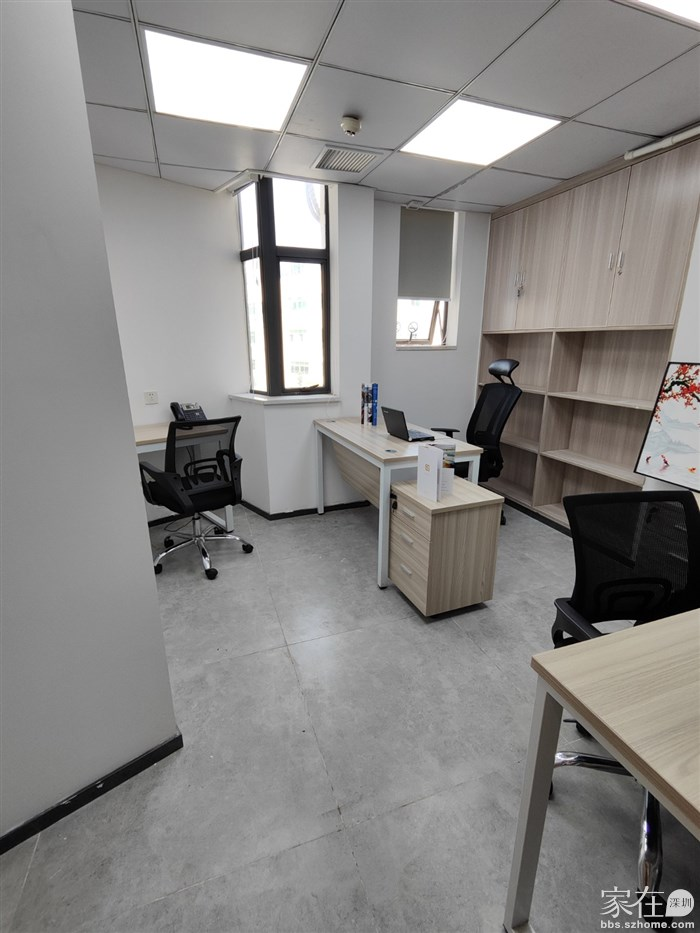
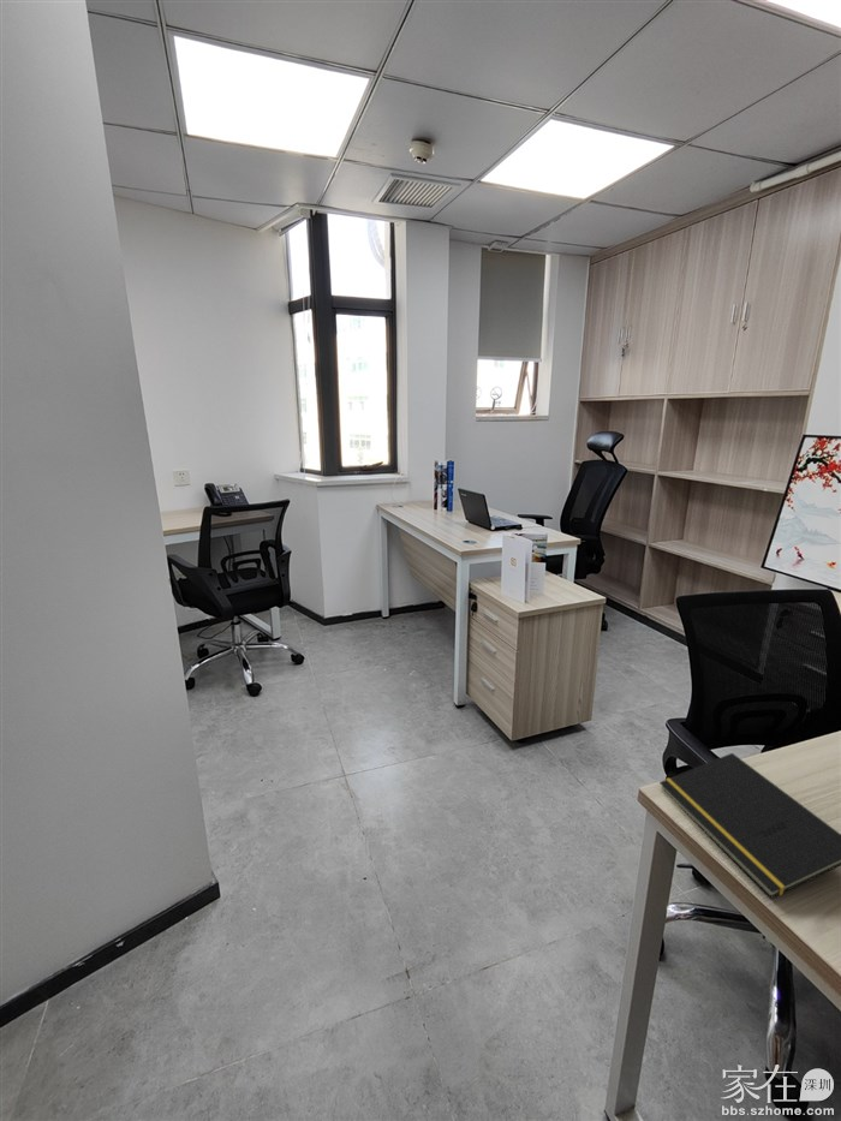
+ notepad [658,752,841,900]
